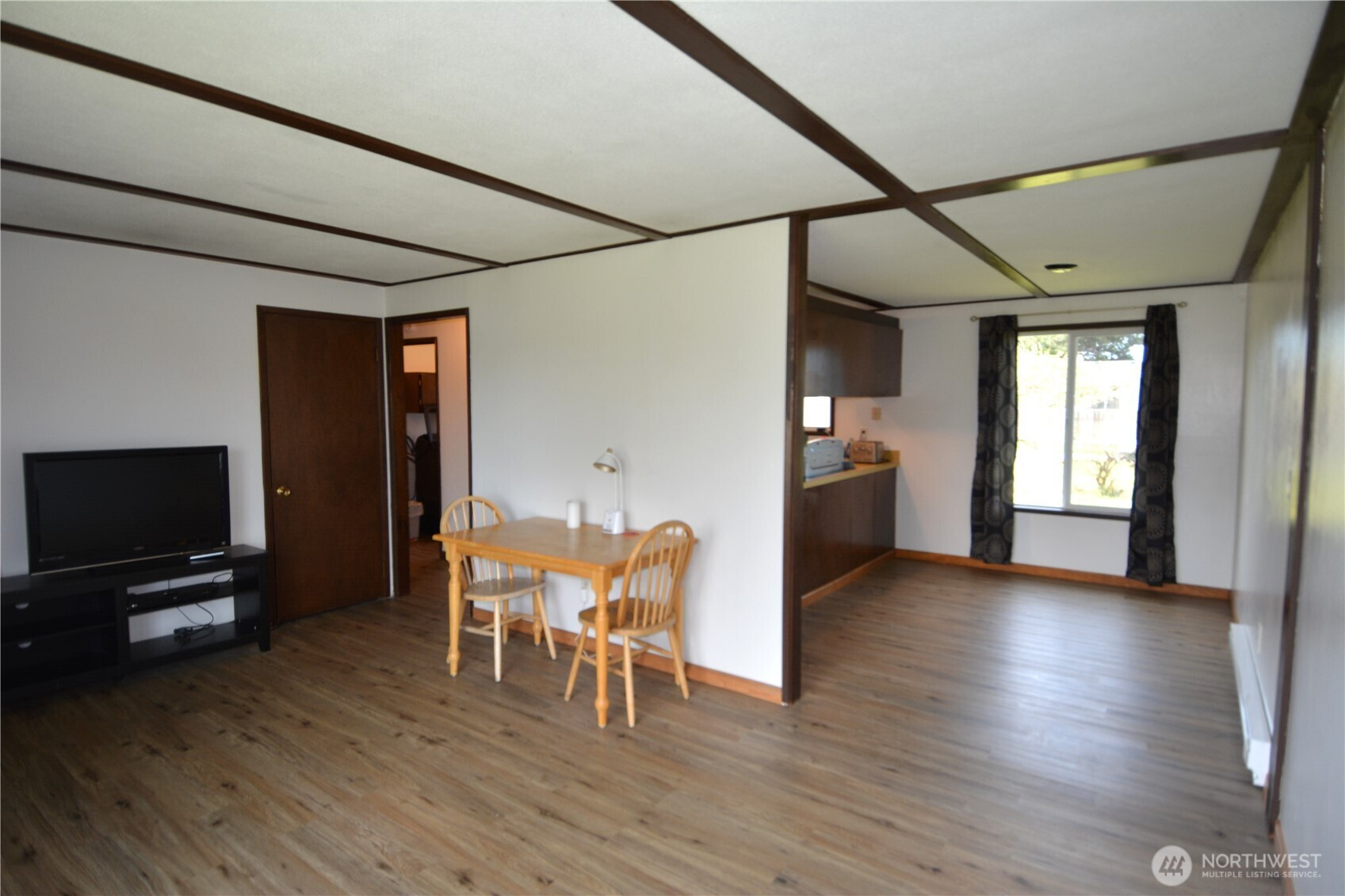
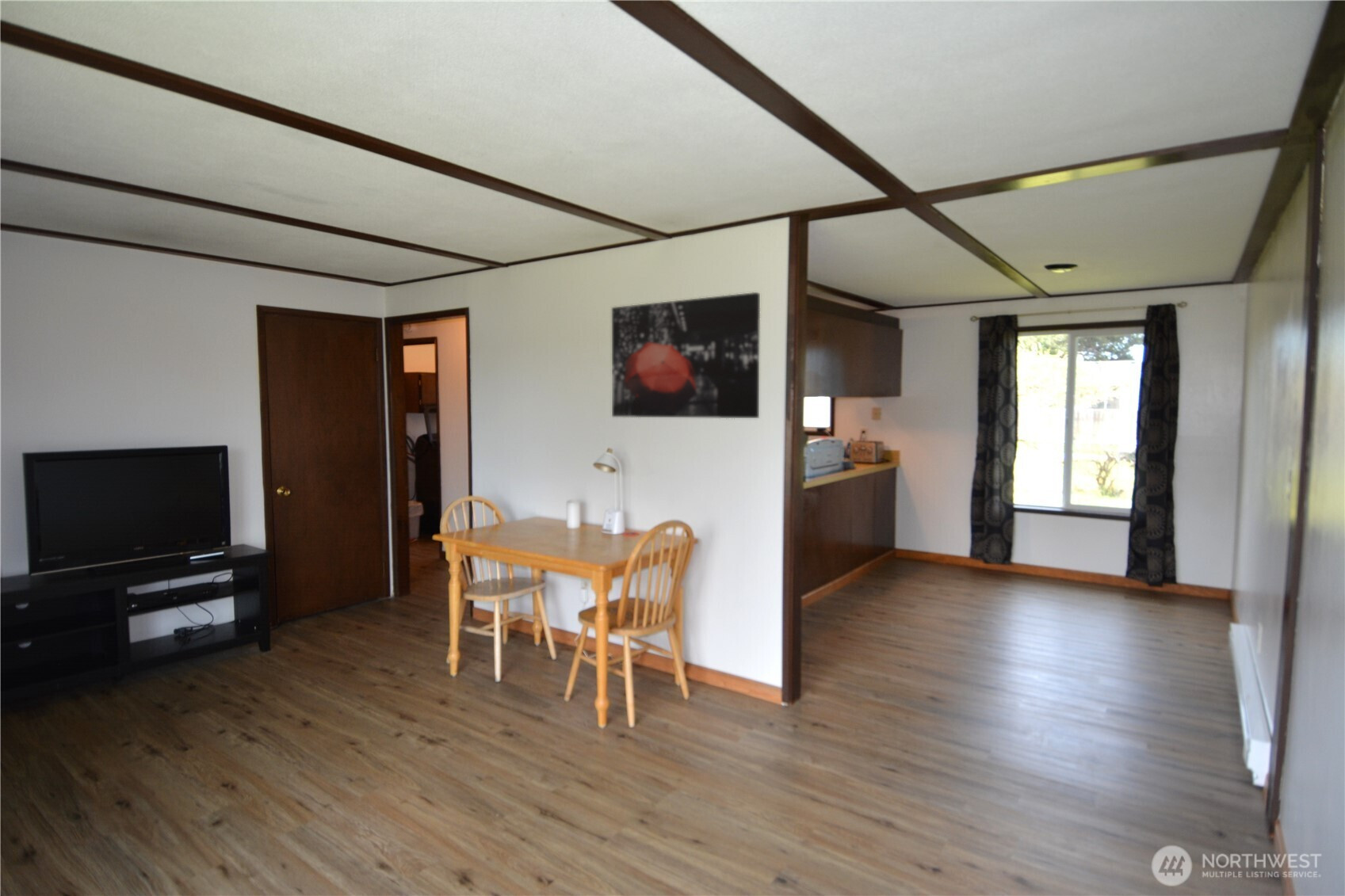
+ wall art [611,292,761,419]
